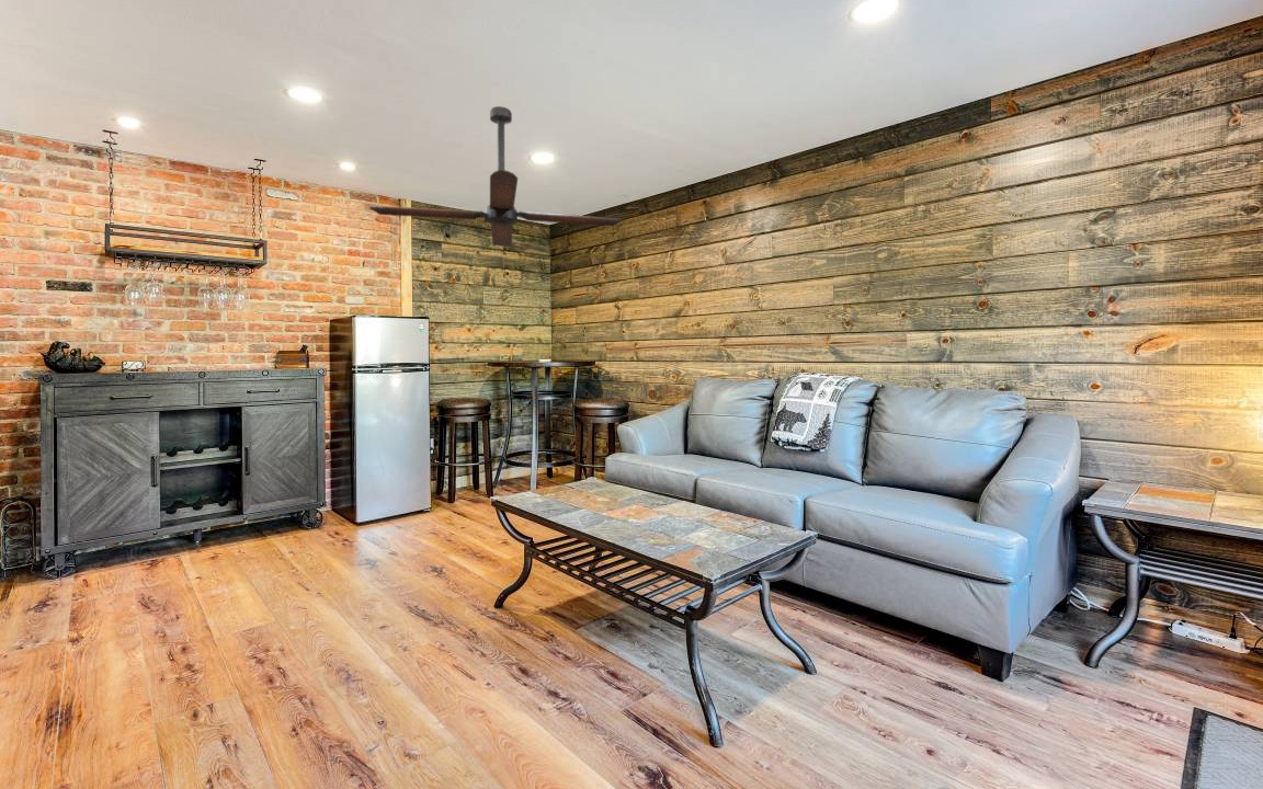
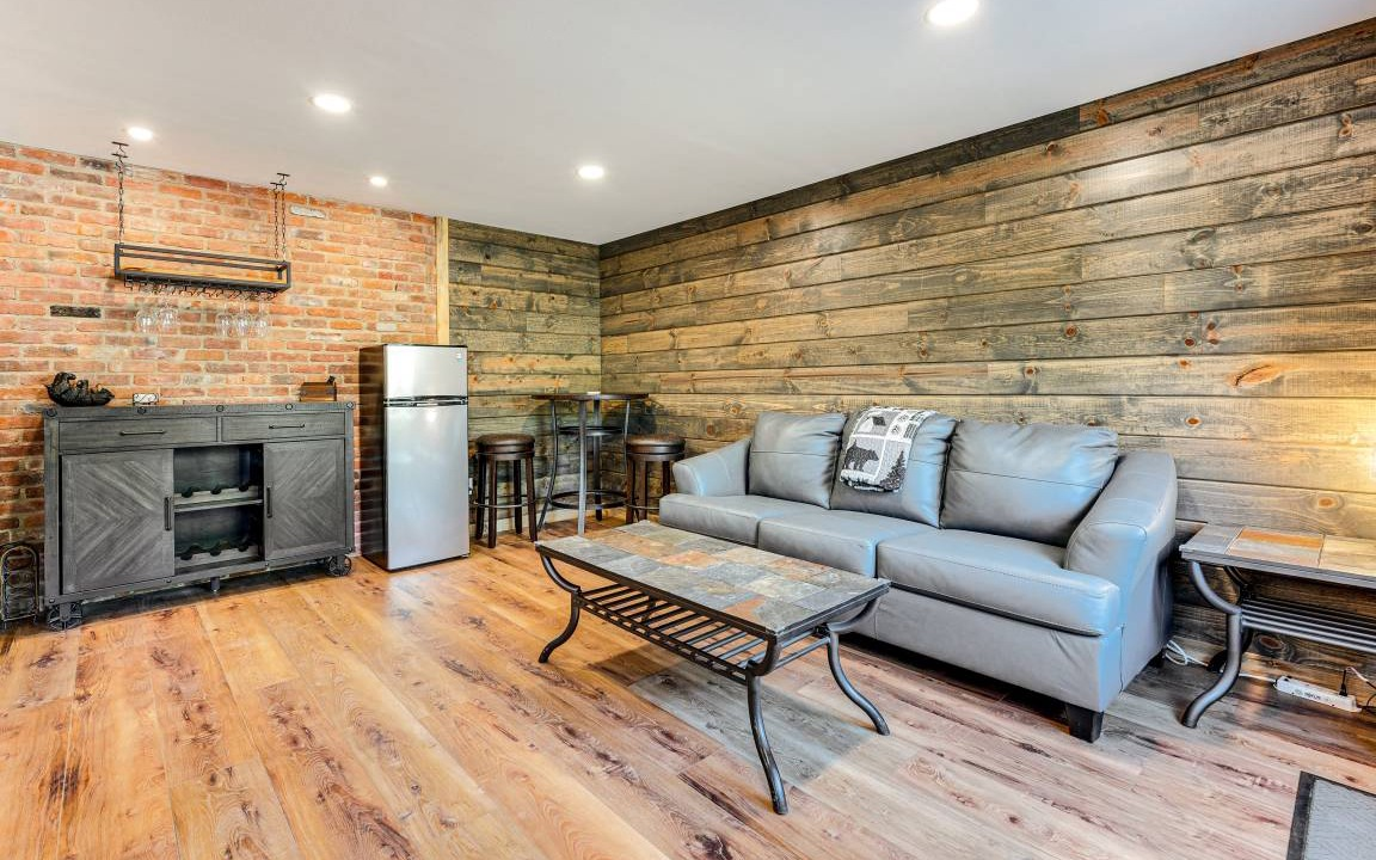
- ceiling fan [368,105,623,248]
